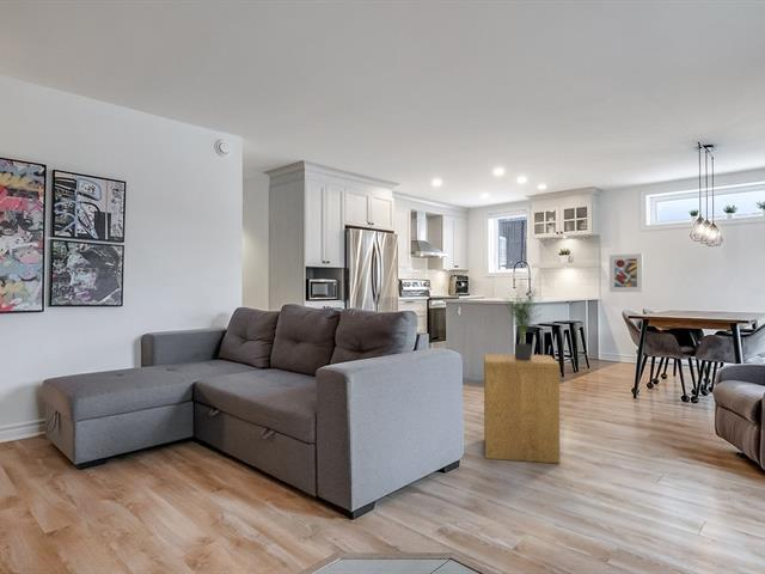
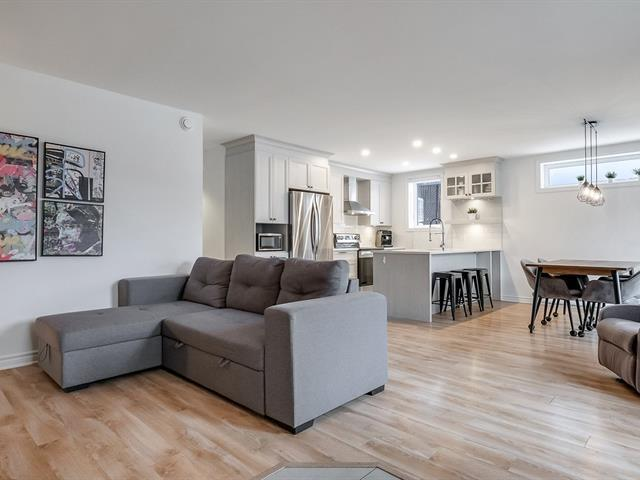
- potted plant [502,282,545,360]
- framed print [608,252,644,293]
- side table [483,353,561,464]
